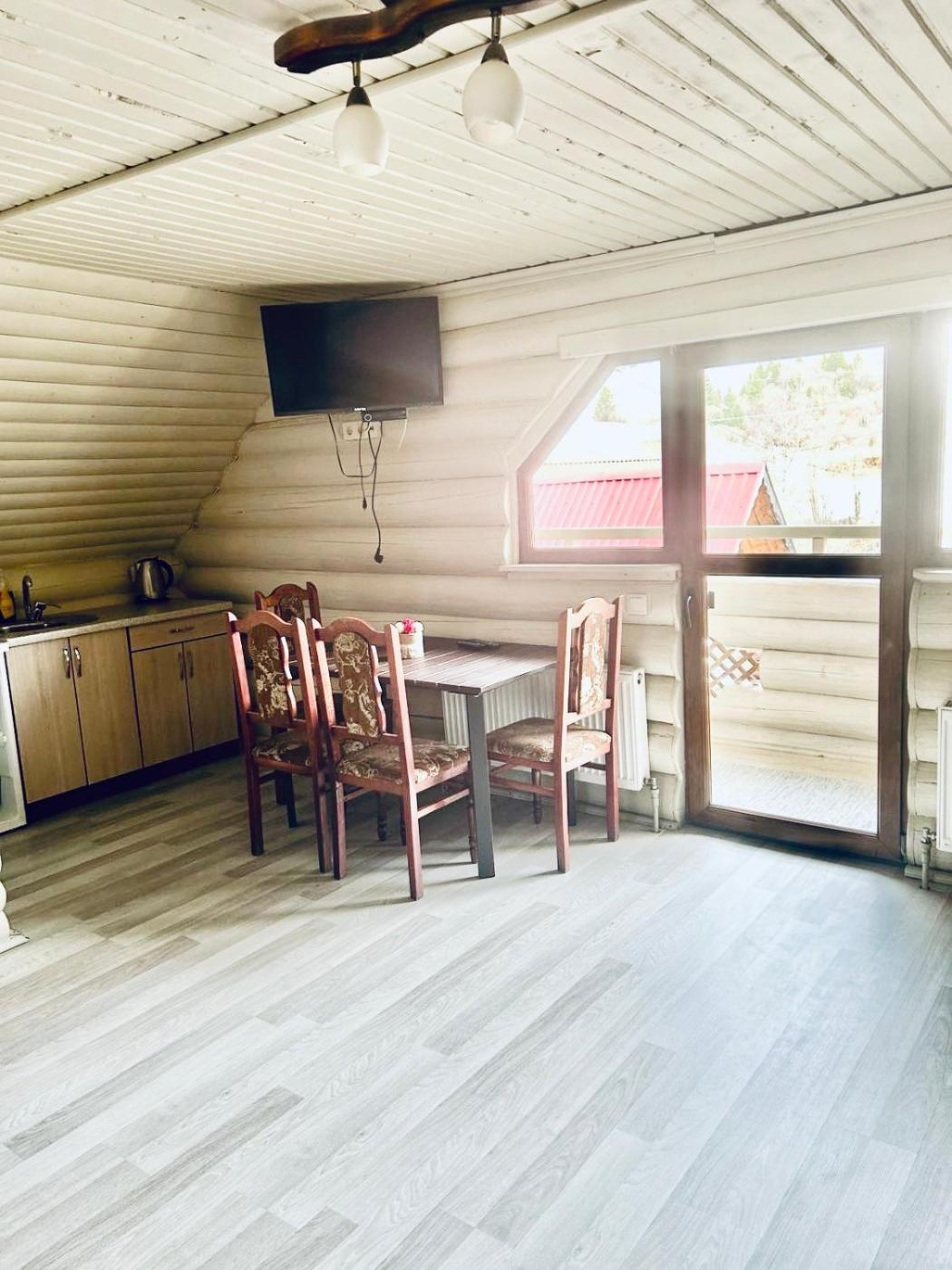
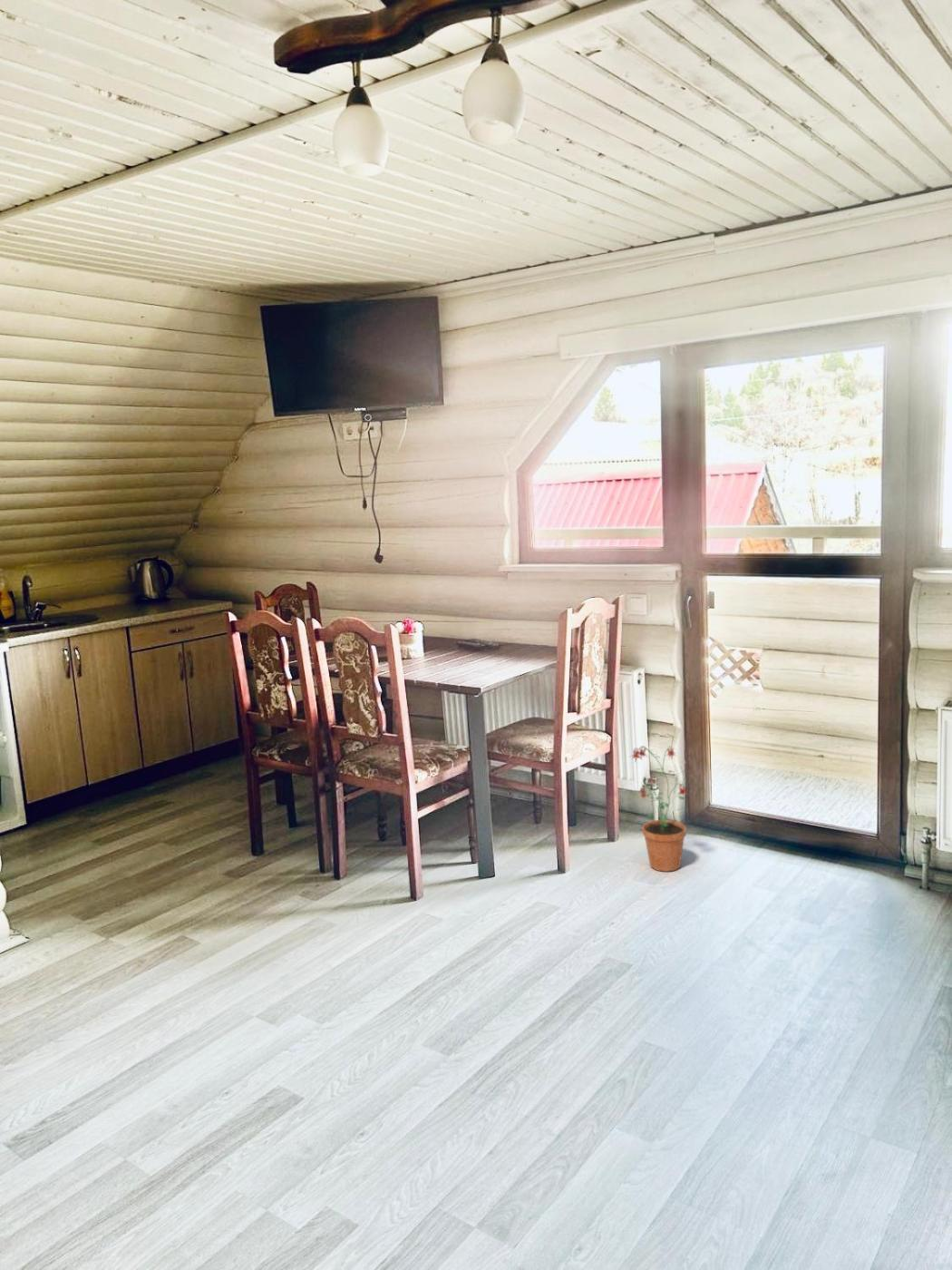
+ potted plant [630,745,689,873]
